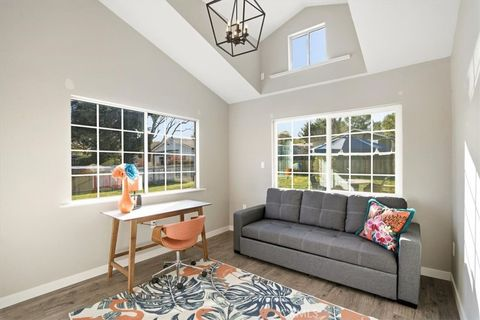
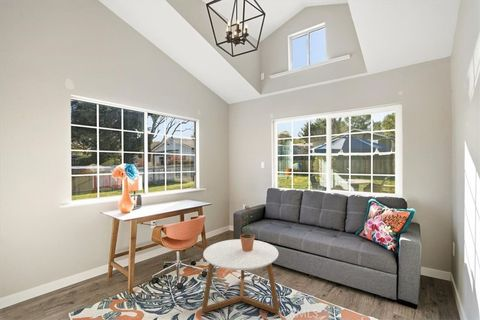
+ coffee table [201,238,281,315]
+ potted plant [235,205,256,251]
